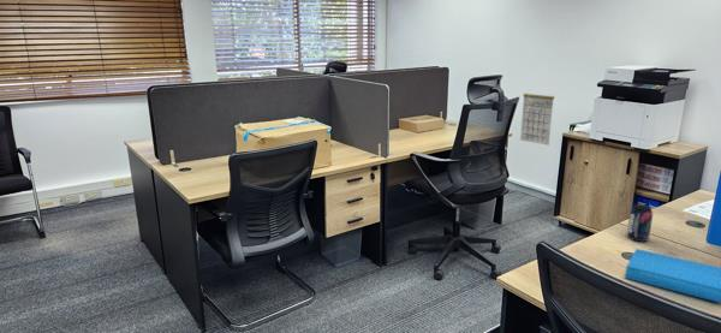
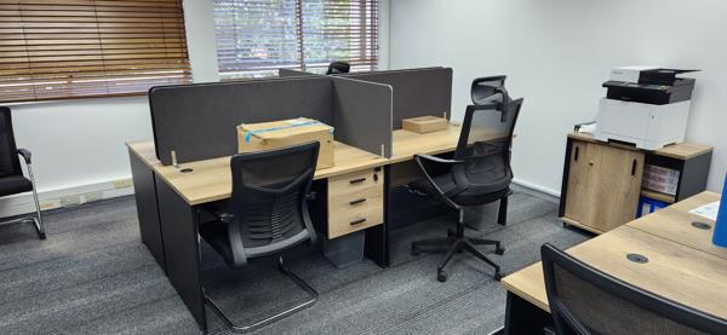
- beverage can [626,203,654,243]
- calendar [519,87,555,147]
- book [624,248,721,304]
